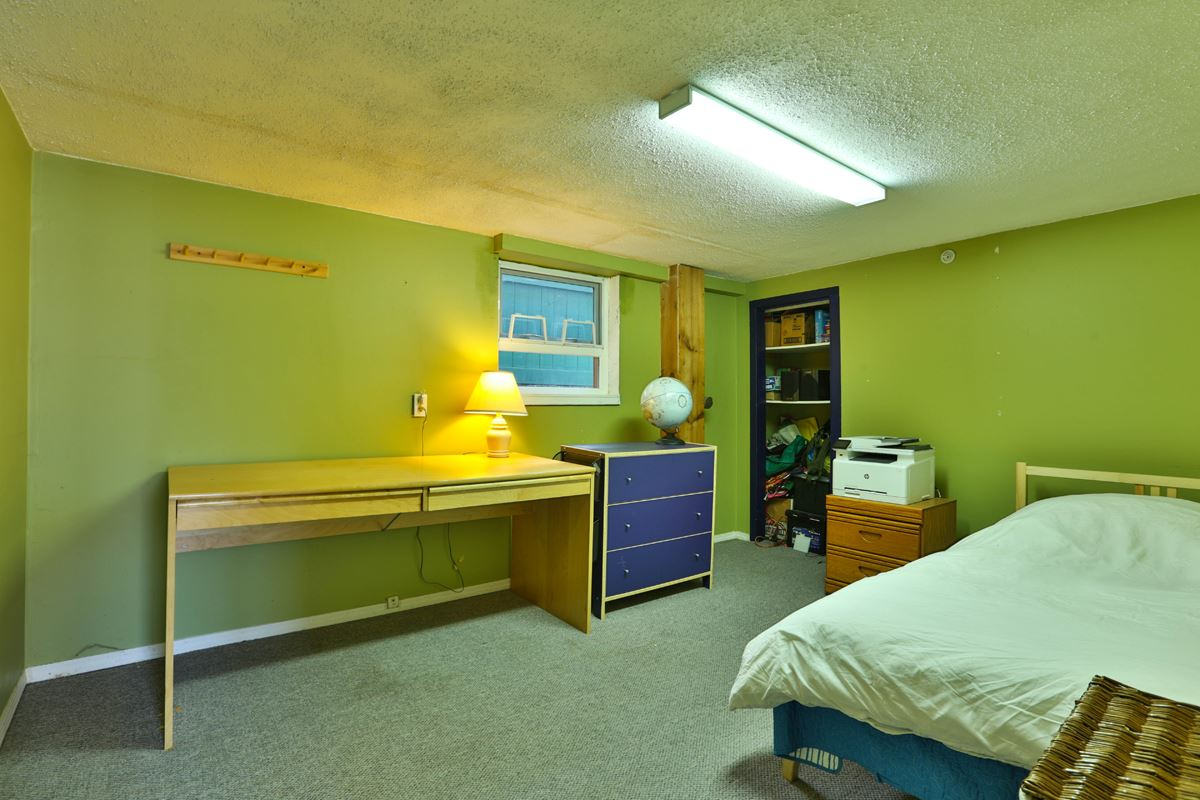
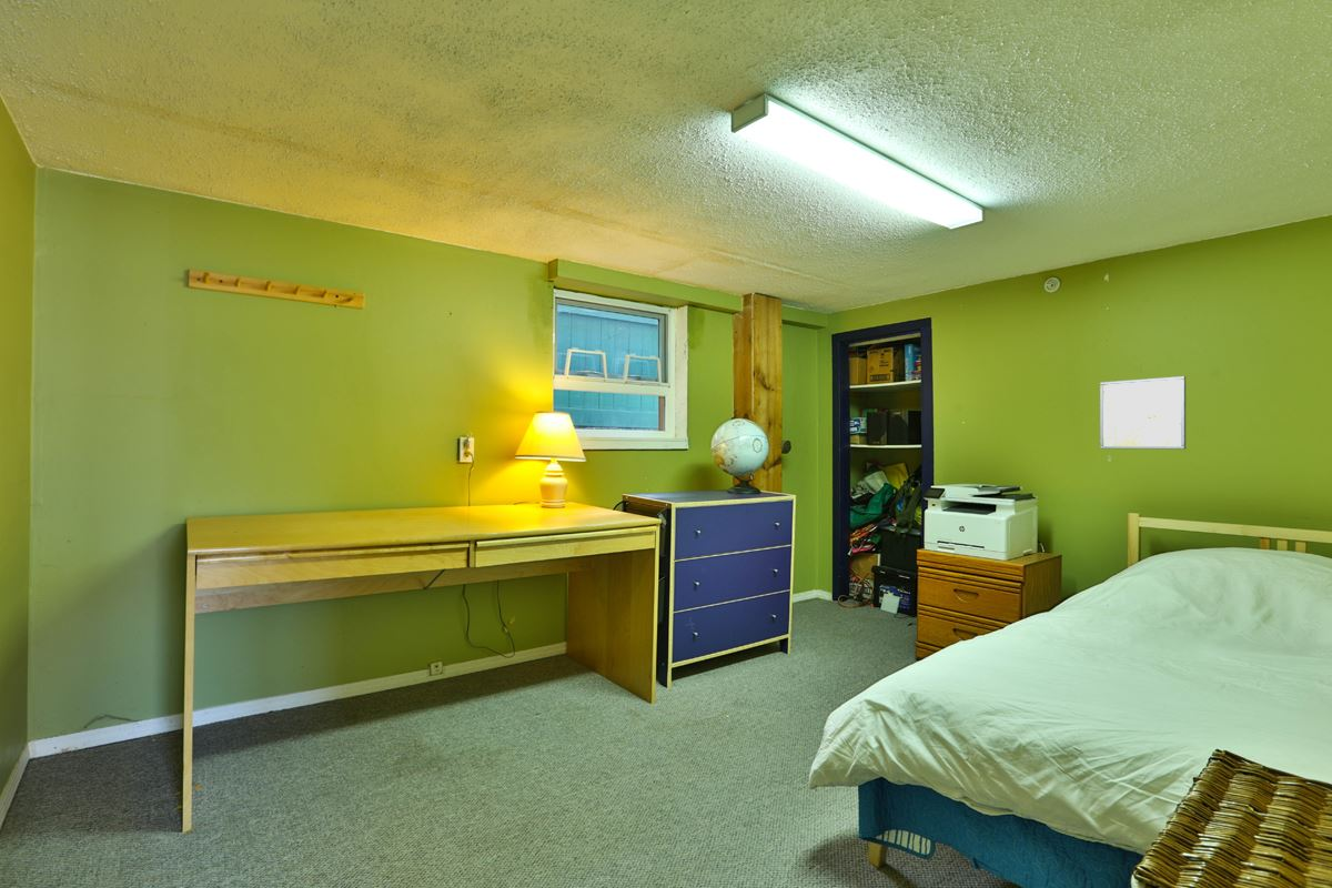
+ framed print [1099,375,1187,450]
